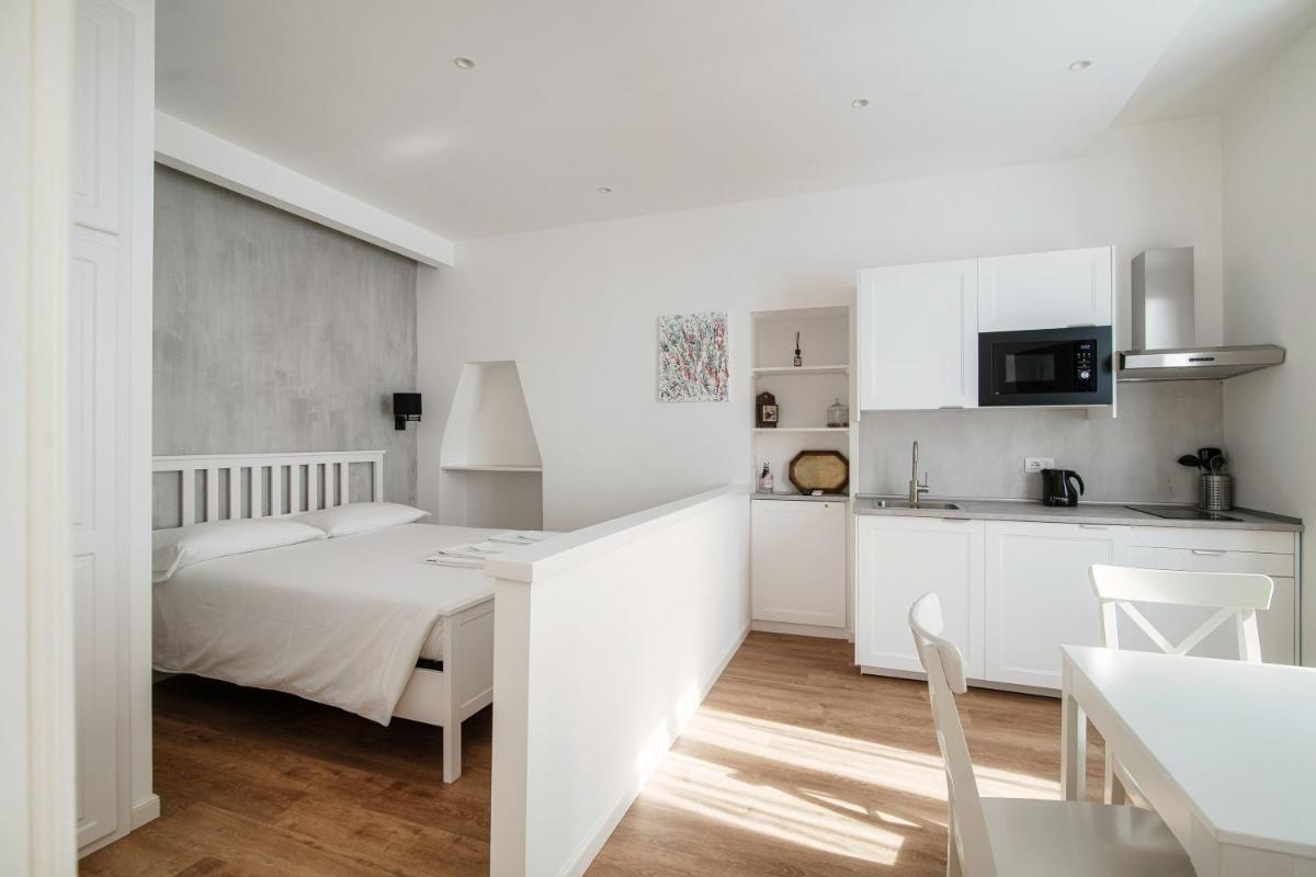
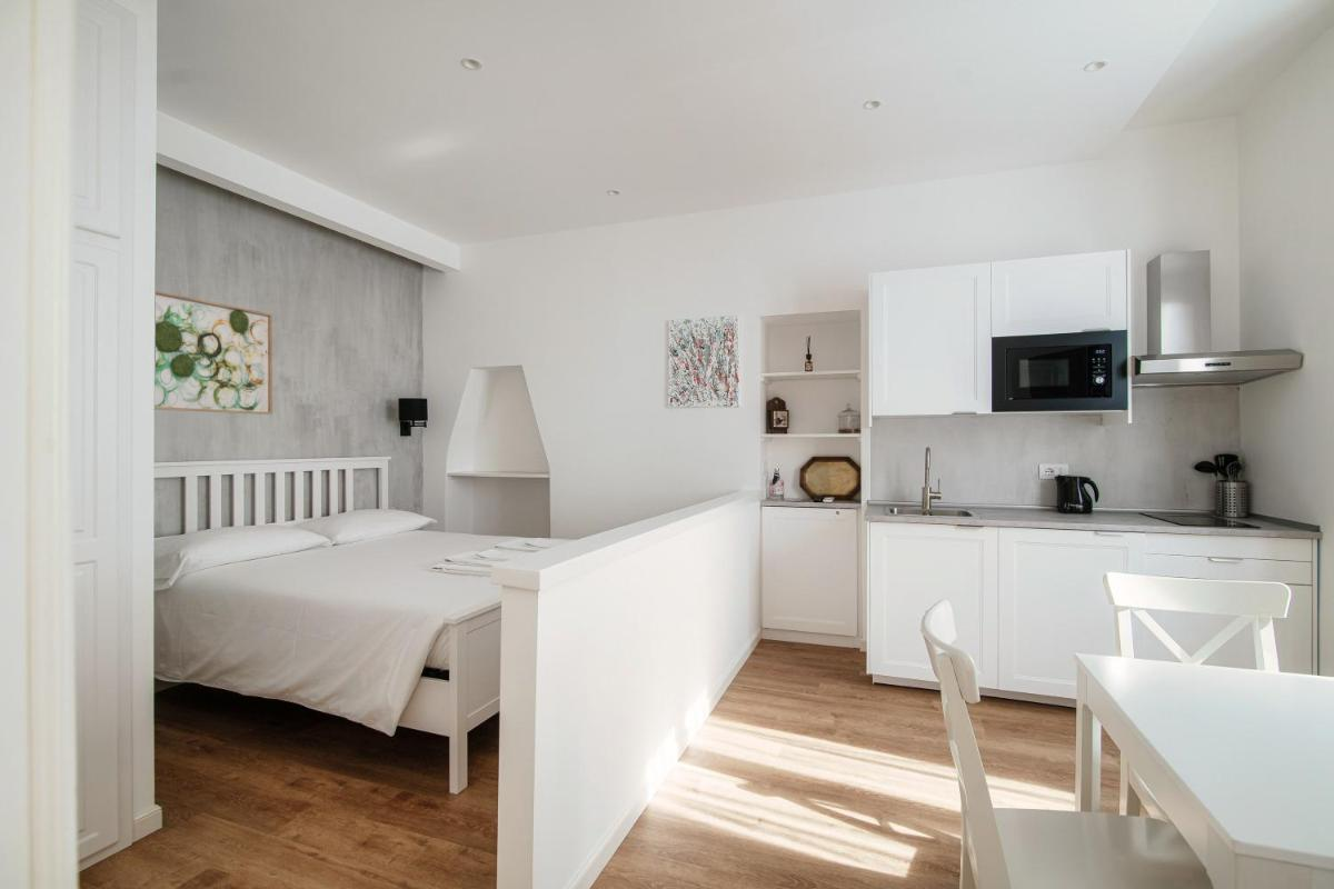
+ wall art [153,290,273,416]
